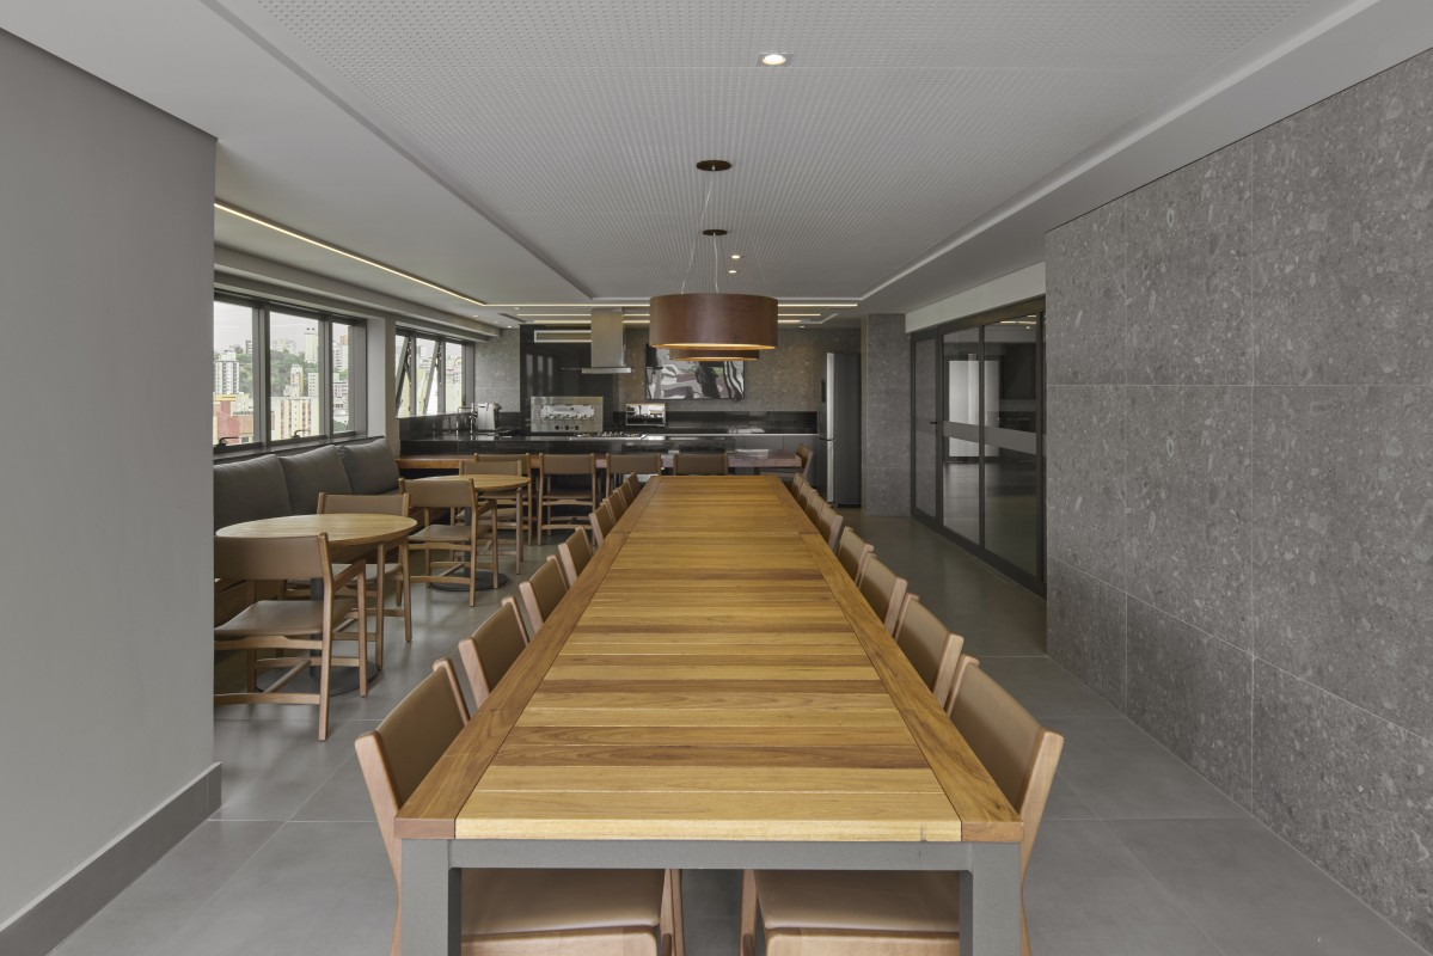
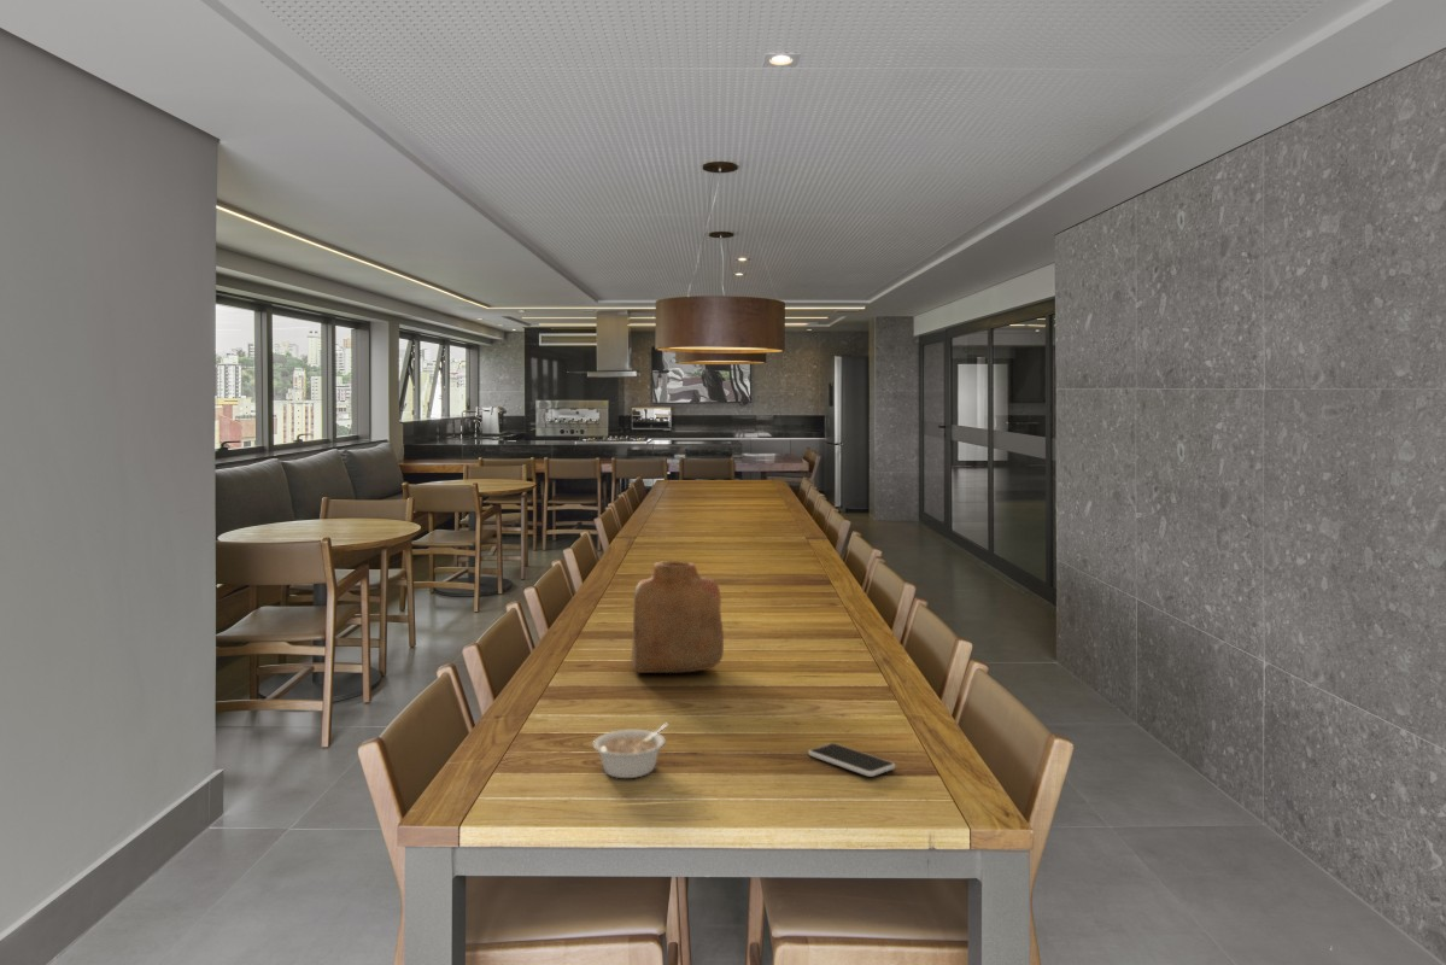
+ legume [592,723,671,779]
+ vase [631,560,725,674]
+ smartphone [807,742,896,778]
